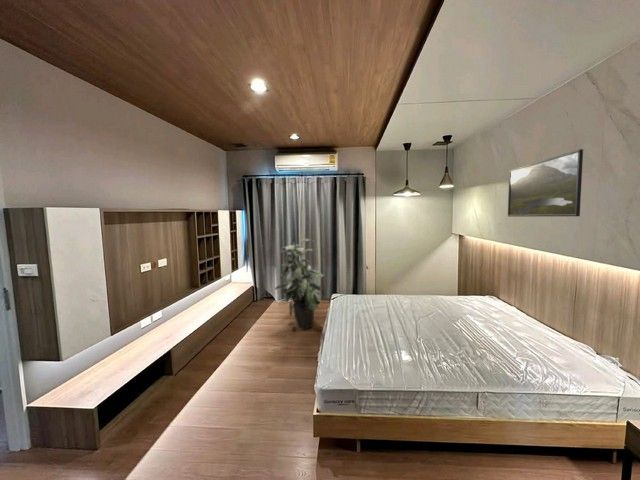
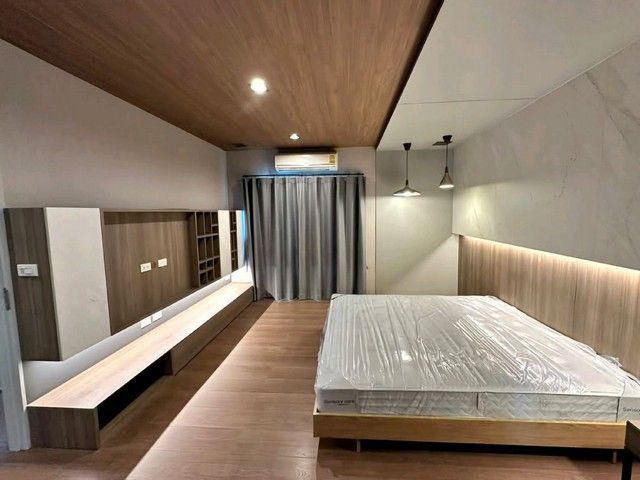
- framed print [507,148,584,218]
- indoor plant [274,238,325,331]
